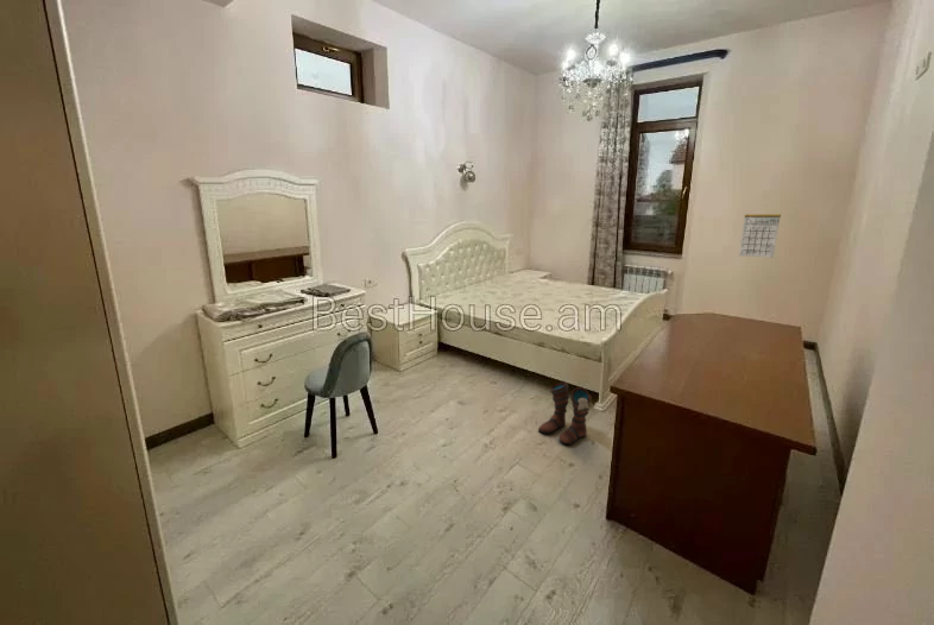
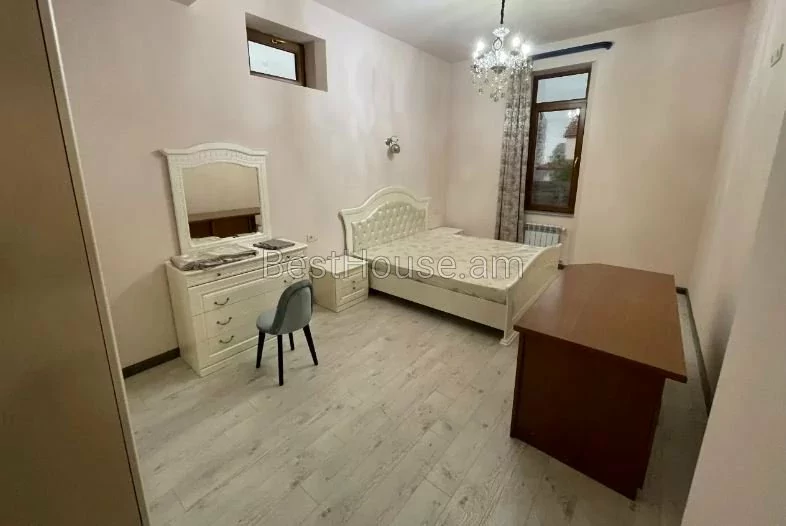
- boots [537,381,593,446]
- calendar [738,204,782,259]
